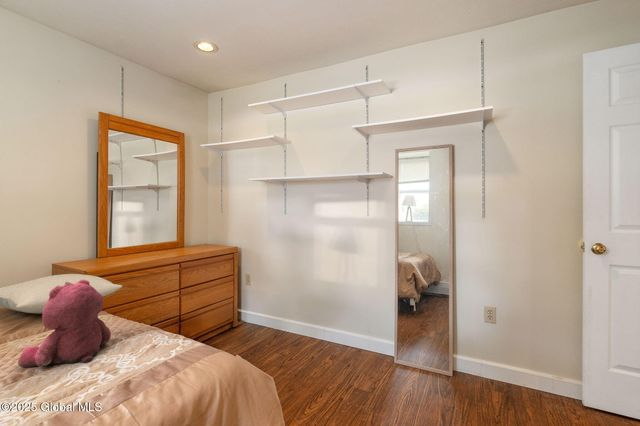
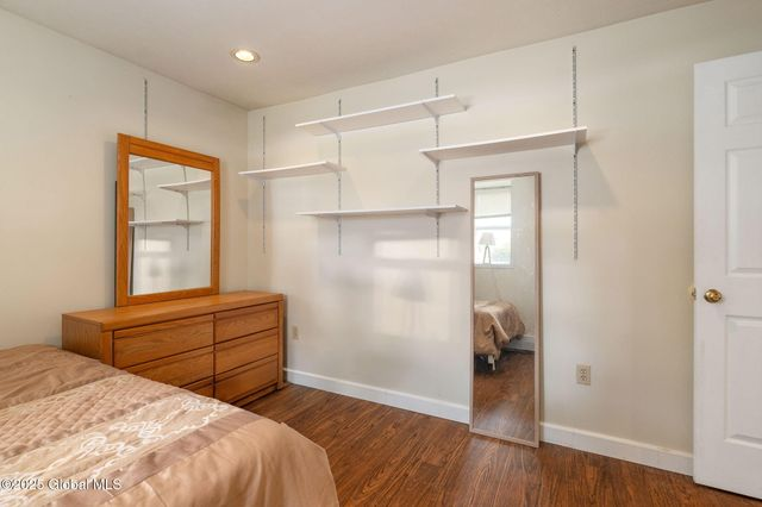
- teddy bear [17,280,112,368]
- pillow [0,273,123,315]
